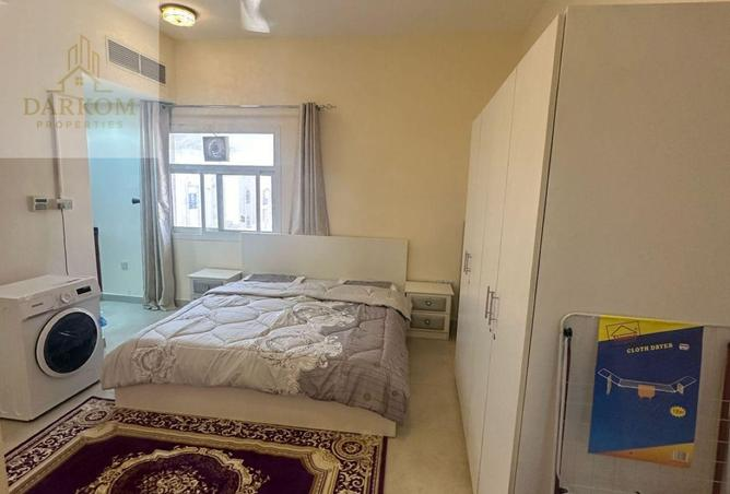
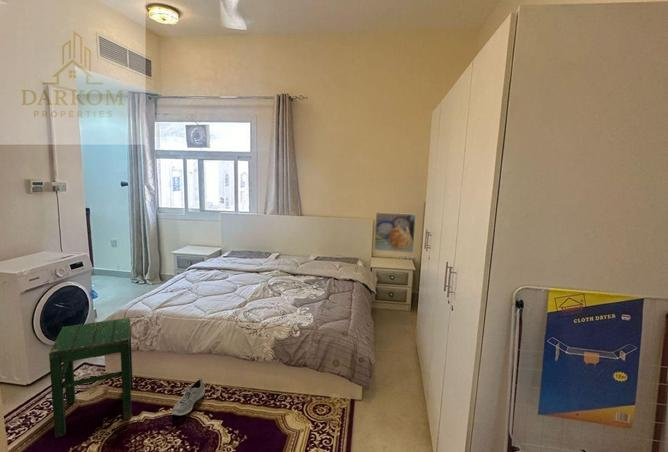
+ sneaker [171,377,206,416]
+ stool [48,317,134,439]
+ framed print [373,211,417,254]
